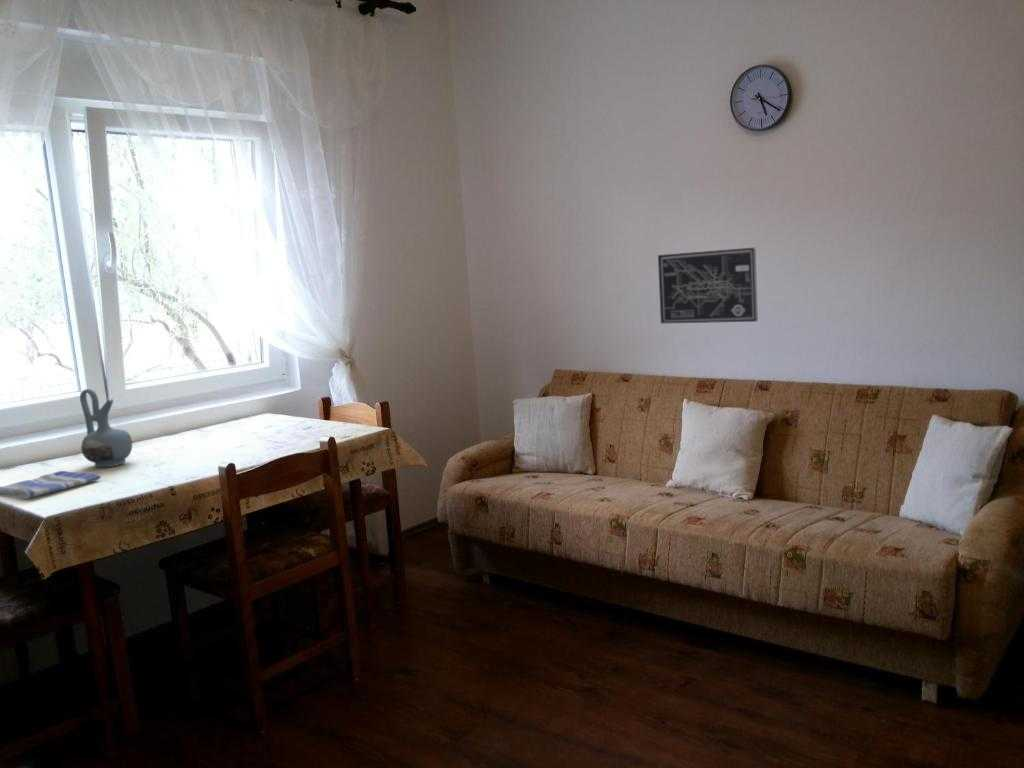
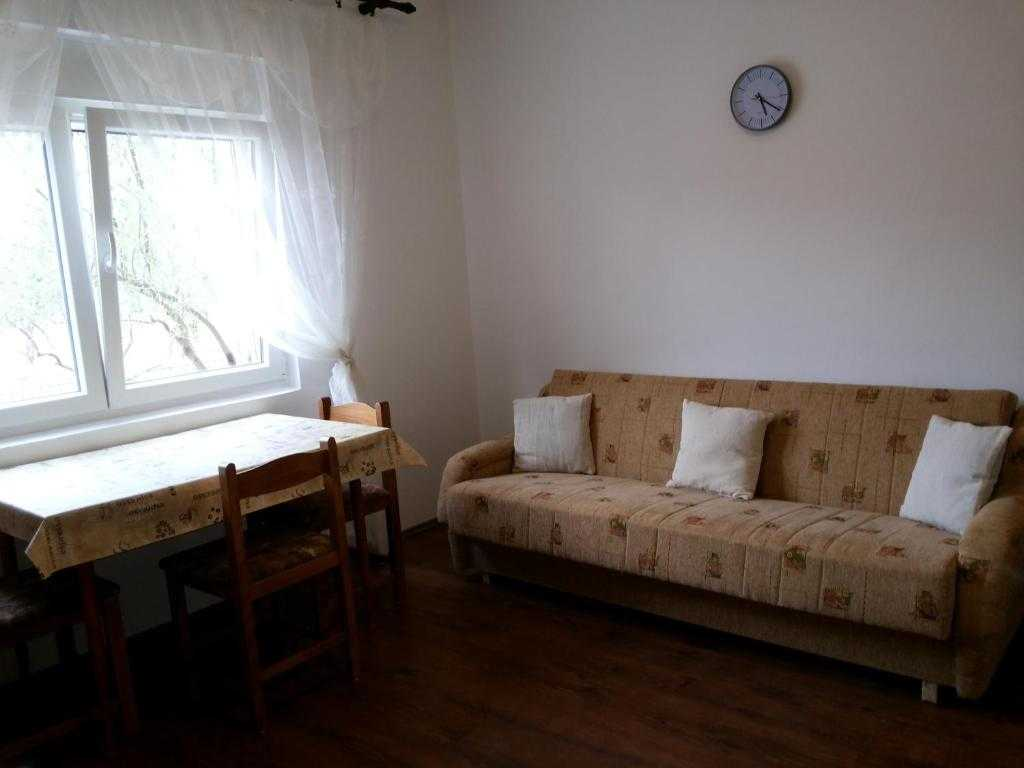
- dish towel [0,470,102,499]
- wall art [657,247,759,325]
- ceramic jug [79,388,133,468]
